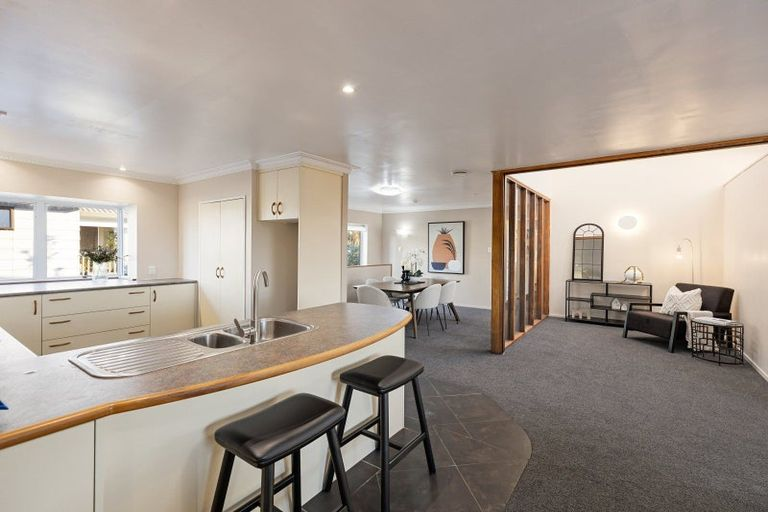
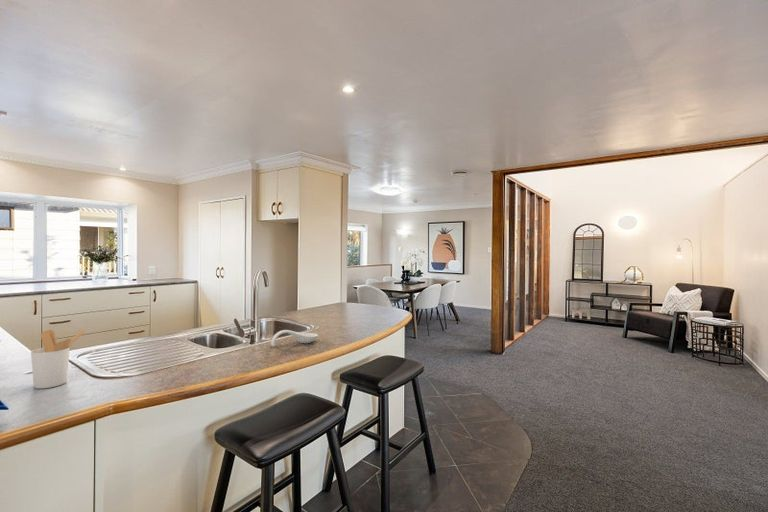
+ utensil holder [30,328,87,390]
+ spoon rest [270,329,319,347]
